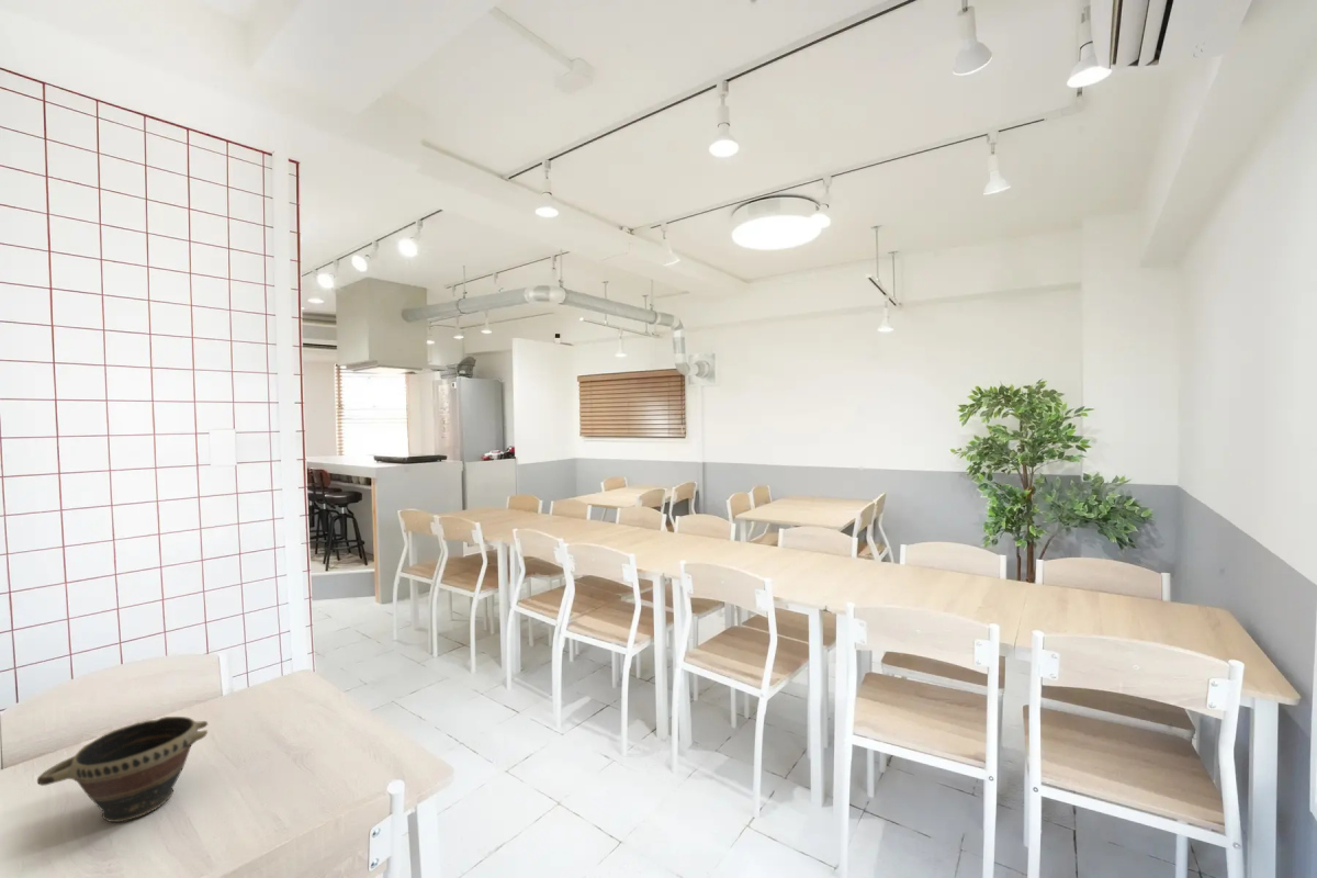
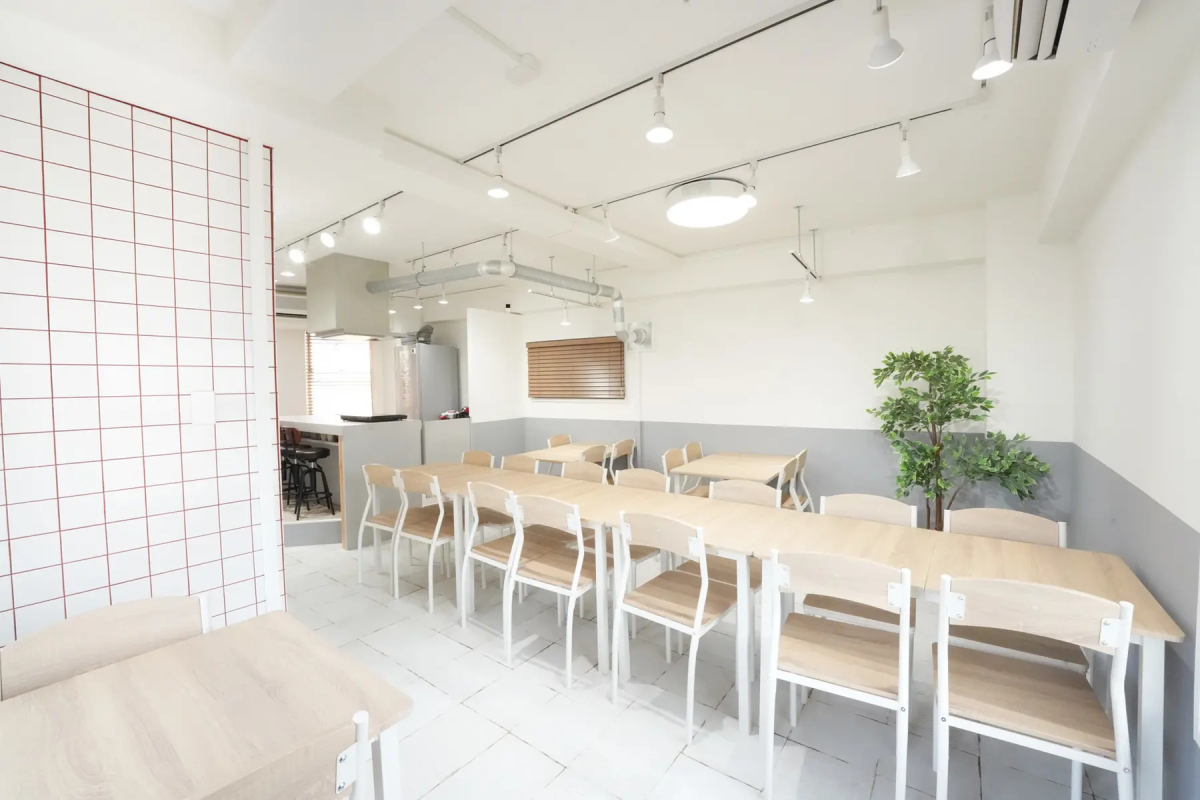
- bowl [36,716,209,823]
